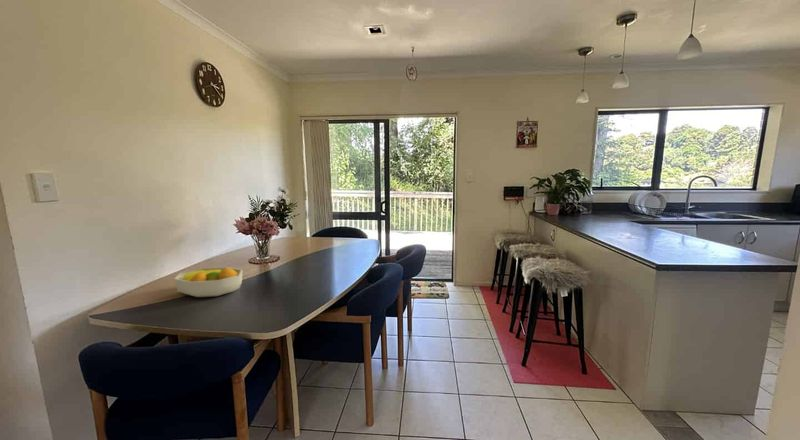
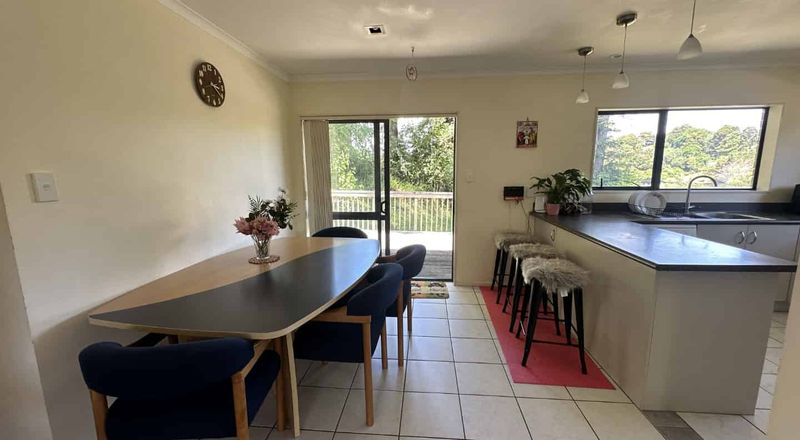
- fruit bowl [173,266,244,298]
